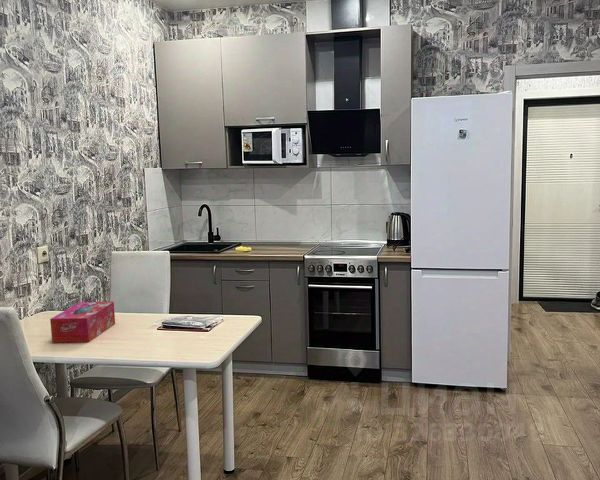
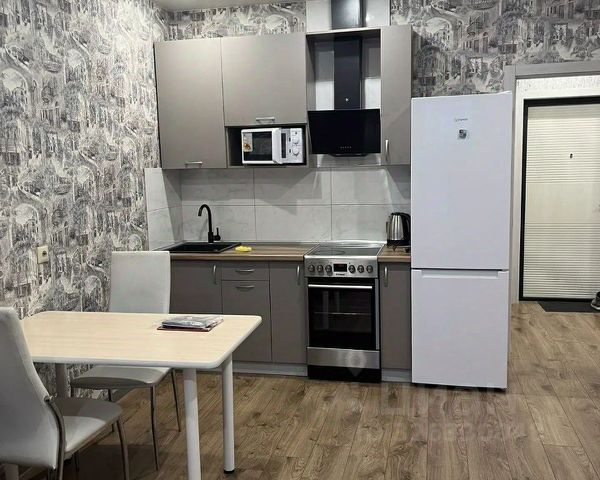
- tissue box [49,301,116,344]
